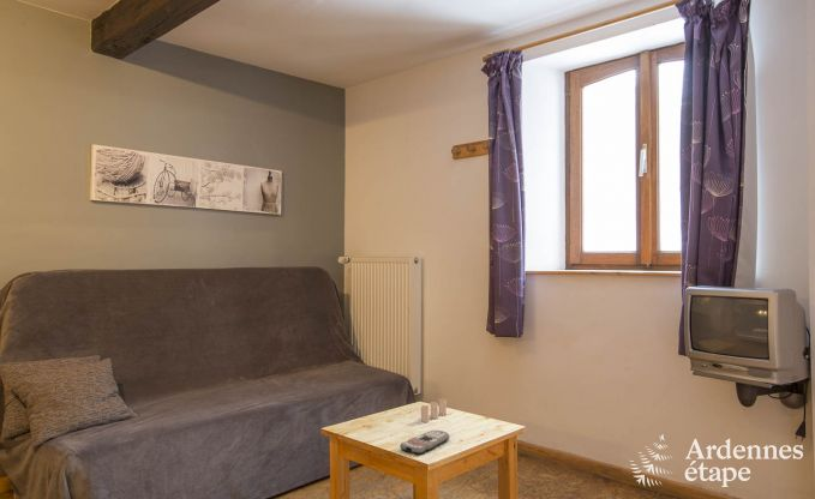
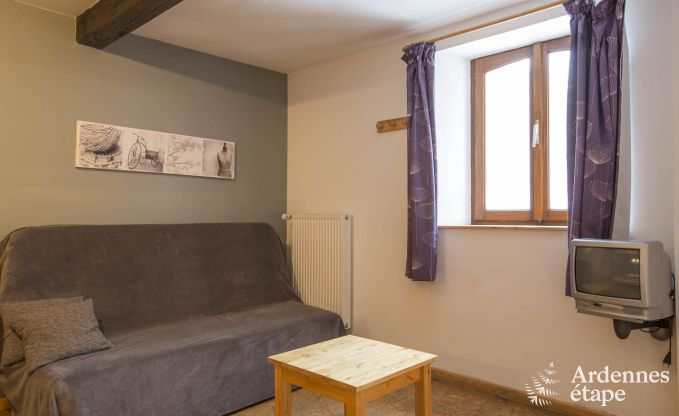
- remote control [398,429,450,456]
- toilet paper roll [420,397,448,423]
